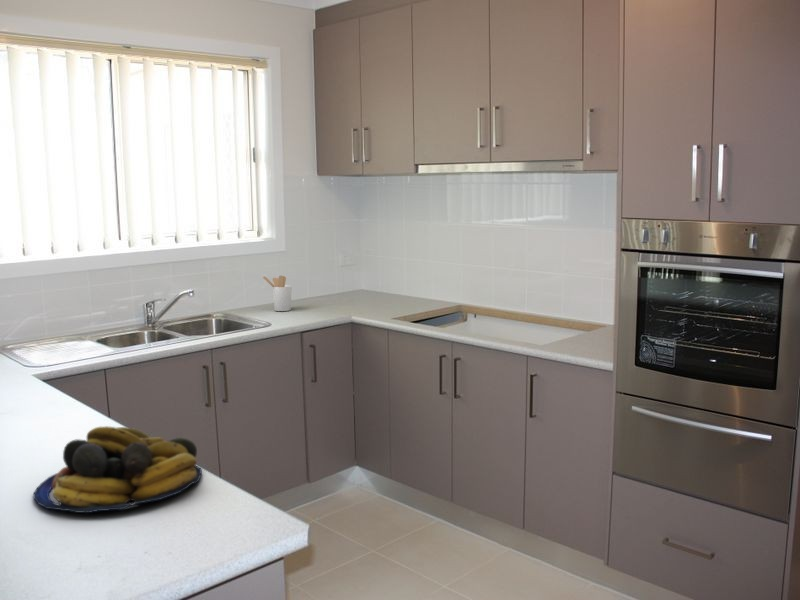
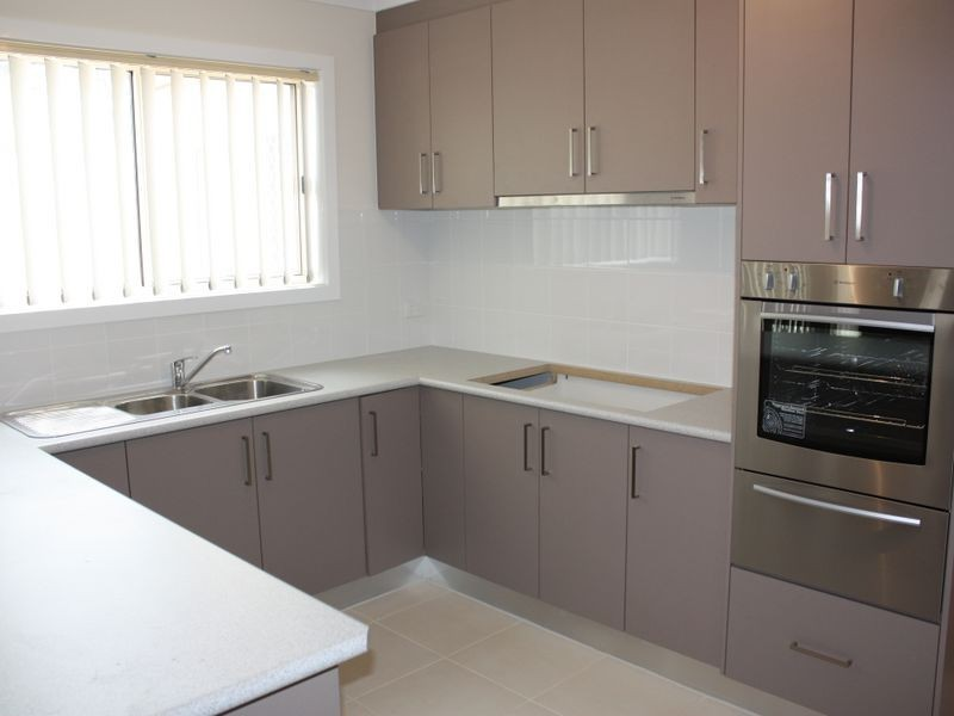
- utensil holder [261,274,293,312]
- fruit bowl [32,425,203,514]
